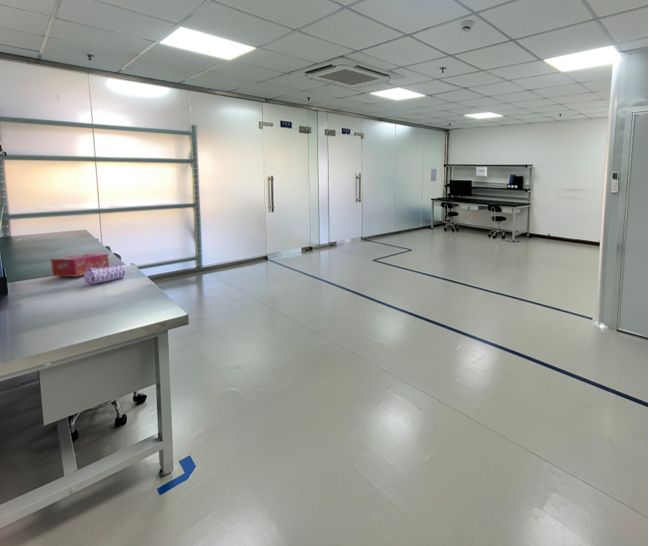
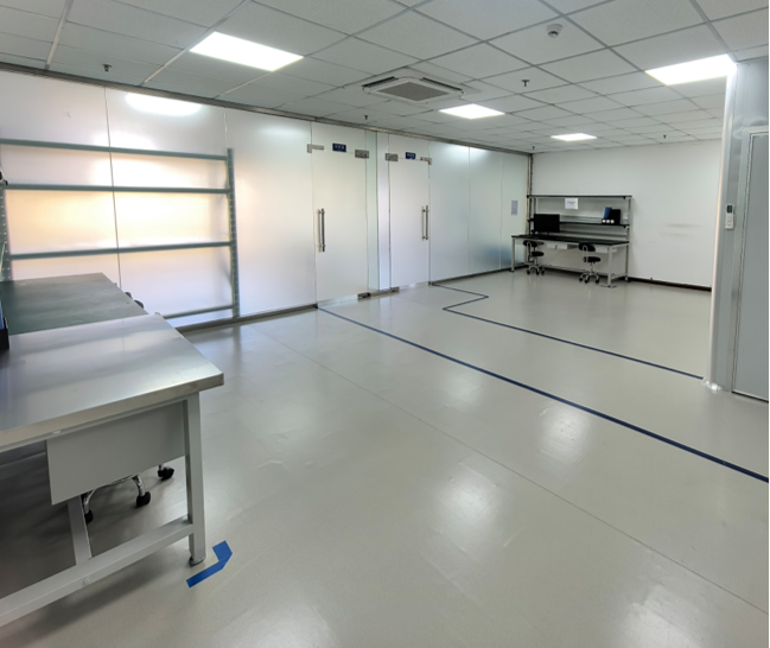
- tissue box [50,253,110,277]
- pencil case [83,262,126,285]
